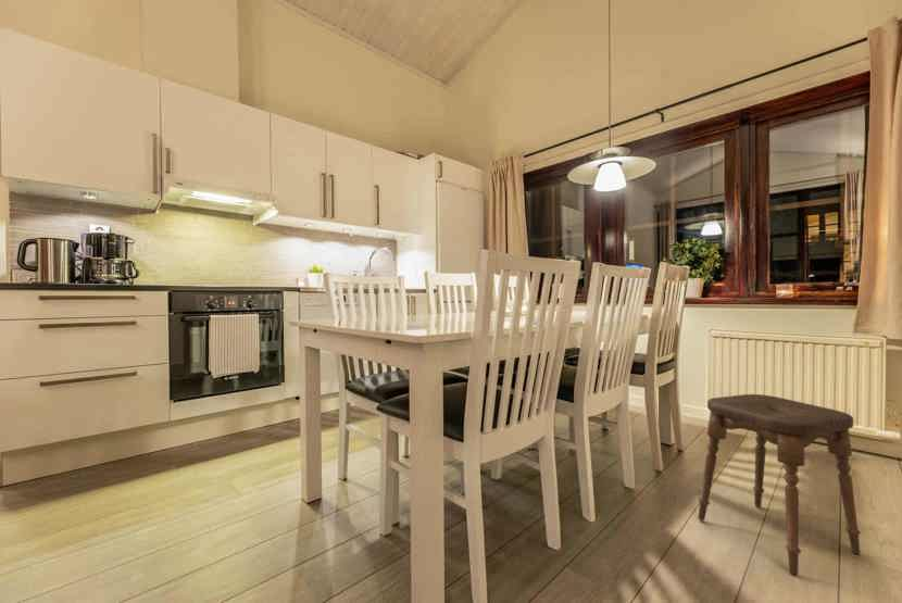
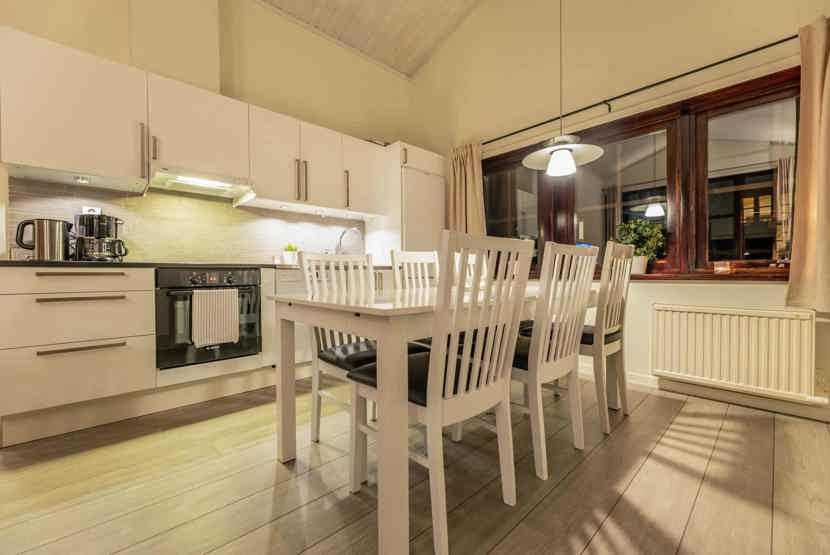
- stool [698,393,862,577]
